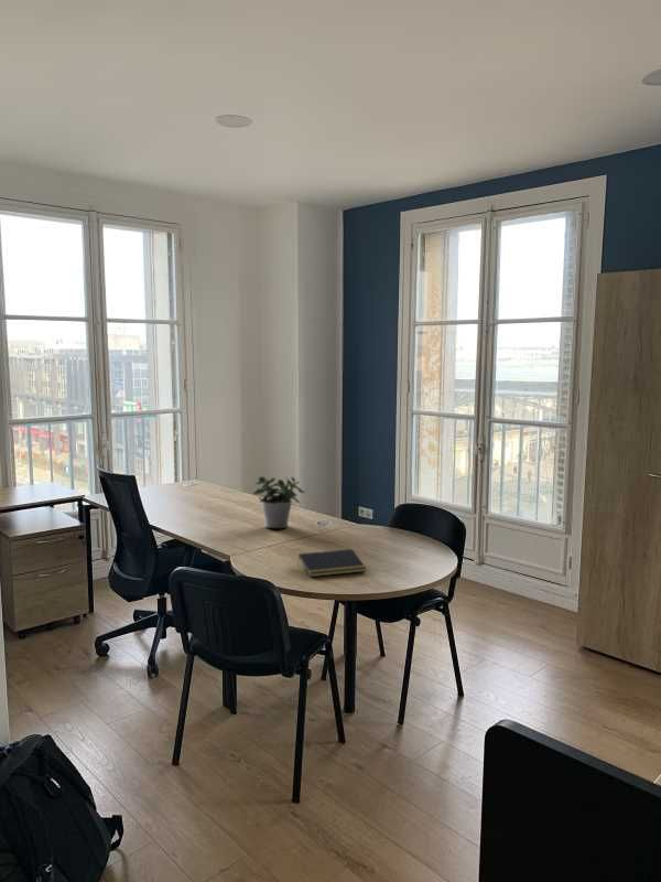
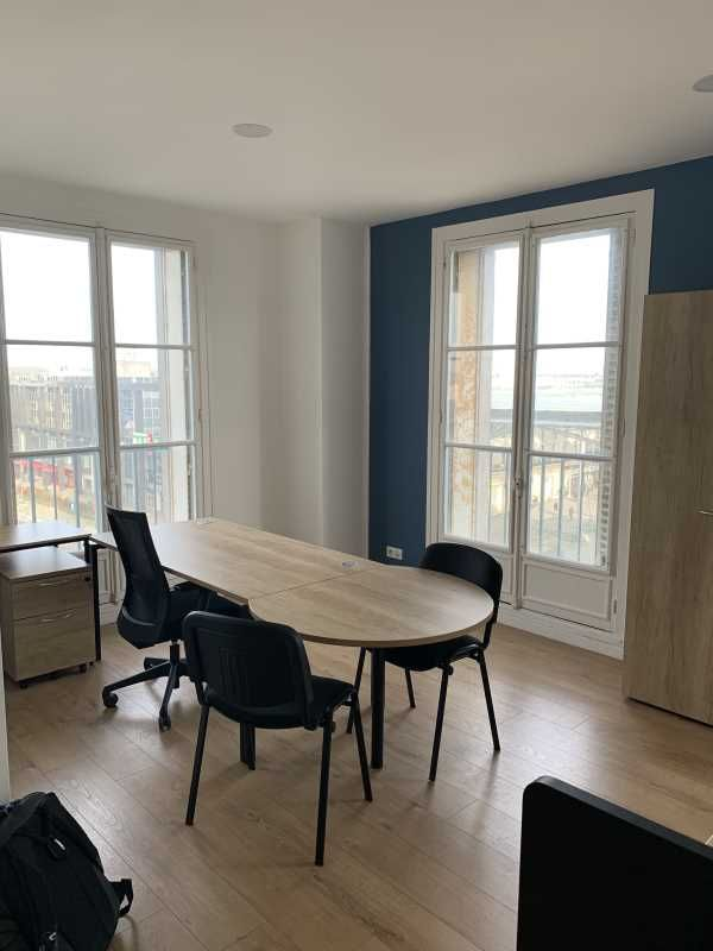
- notepad [296,548,368,578]
- potted plant [252,475,306,529]
